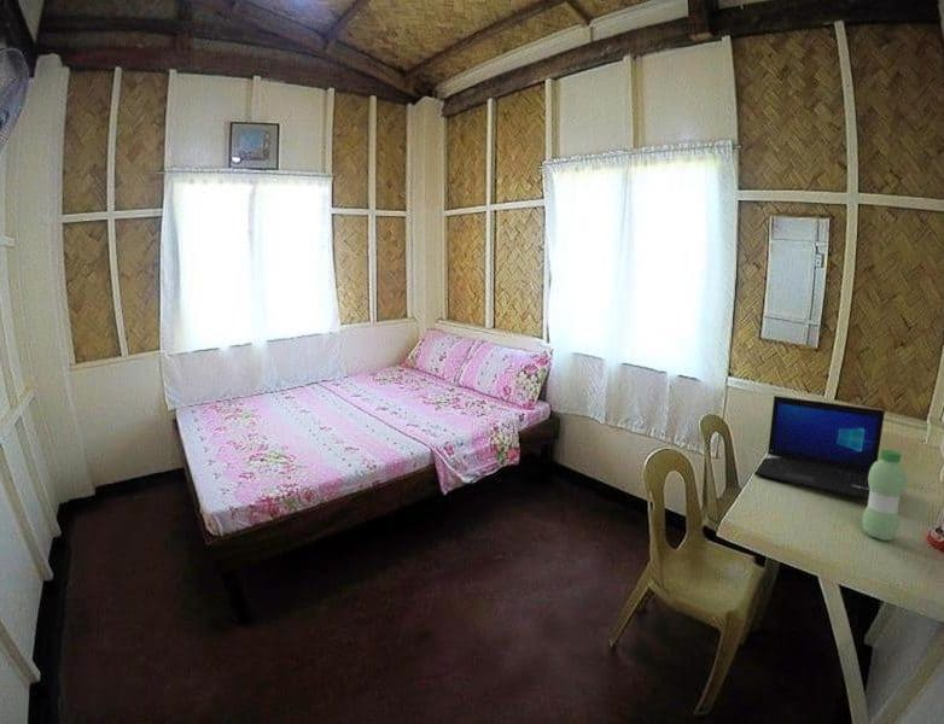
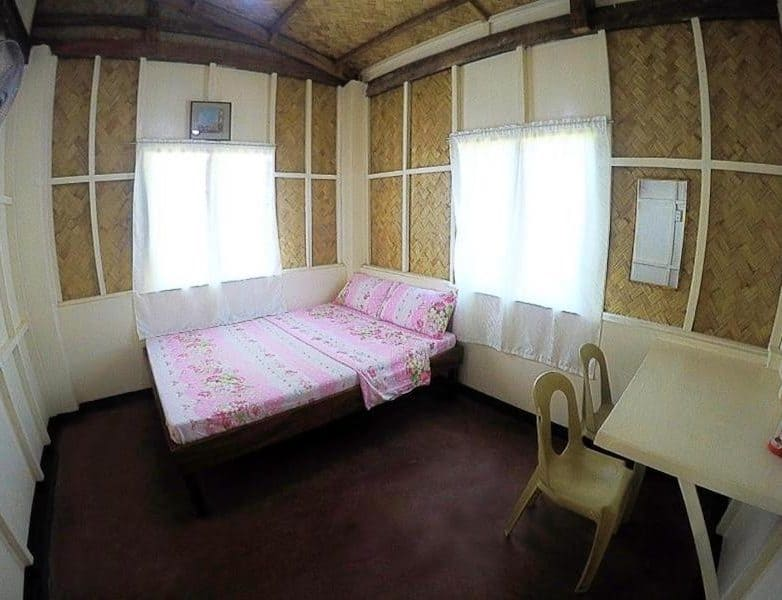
- laptop [753,395,886,501]
- water bottle [861,449,908,542]
